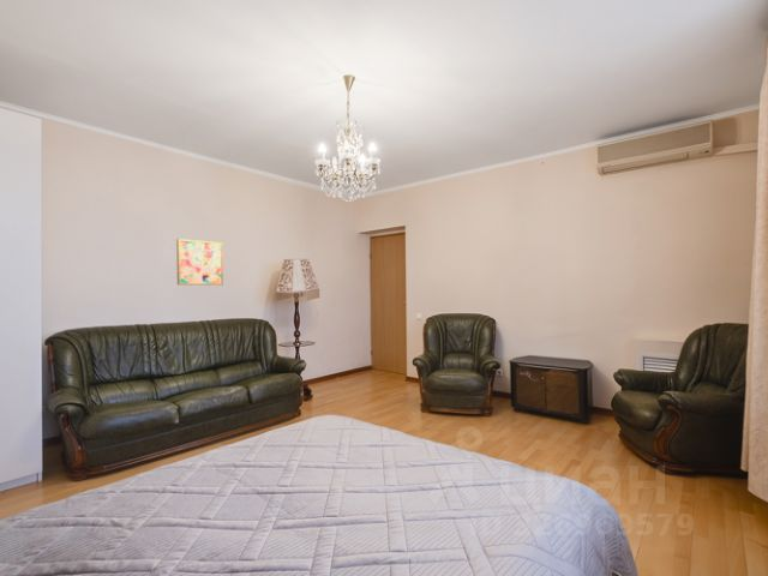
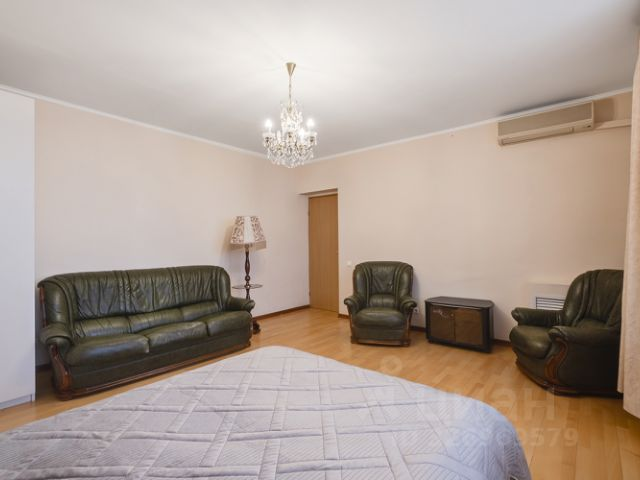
- wall art [175,238,224,286]
